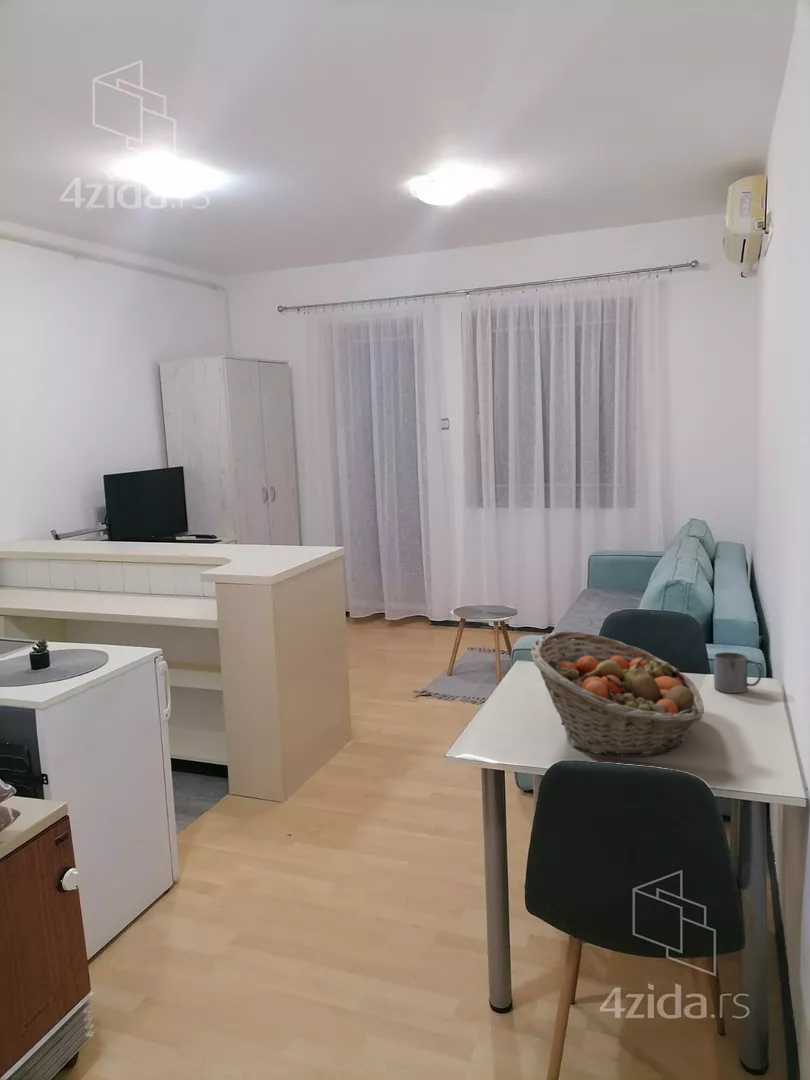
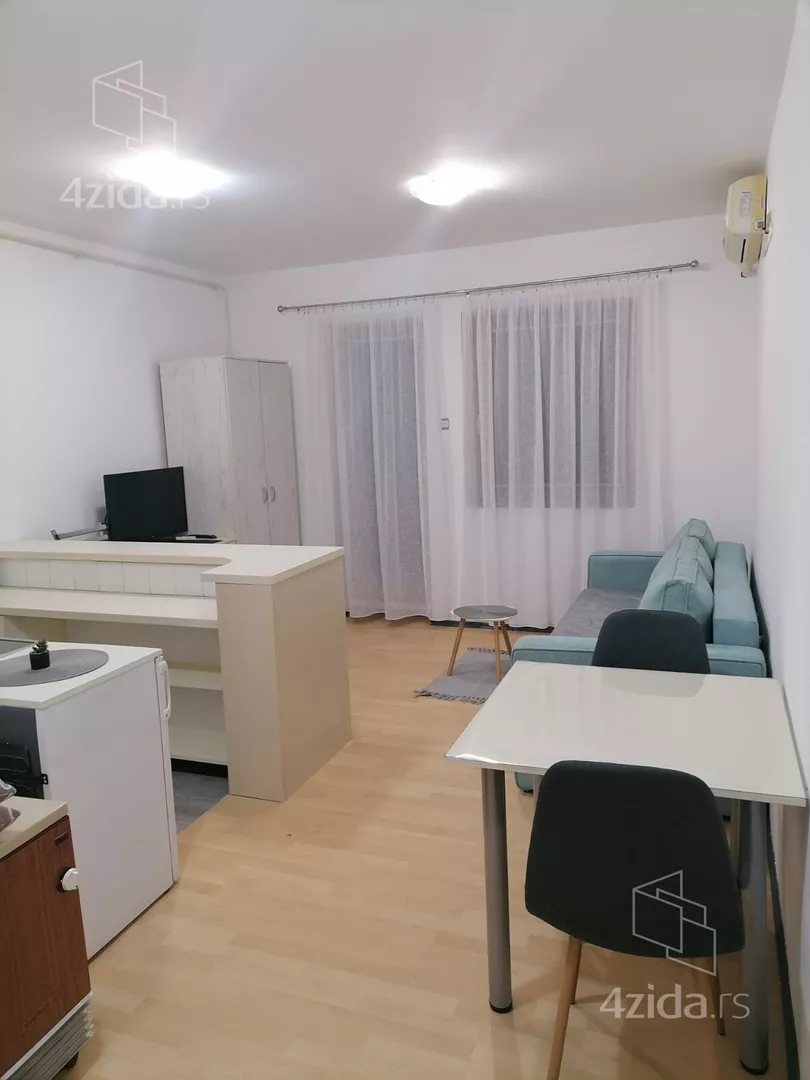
- mug [713,651,763,694]
- fruit basket [530,630,705,758]
